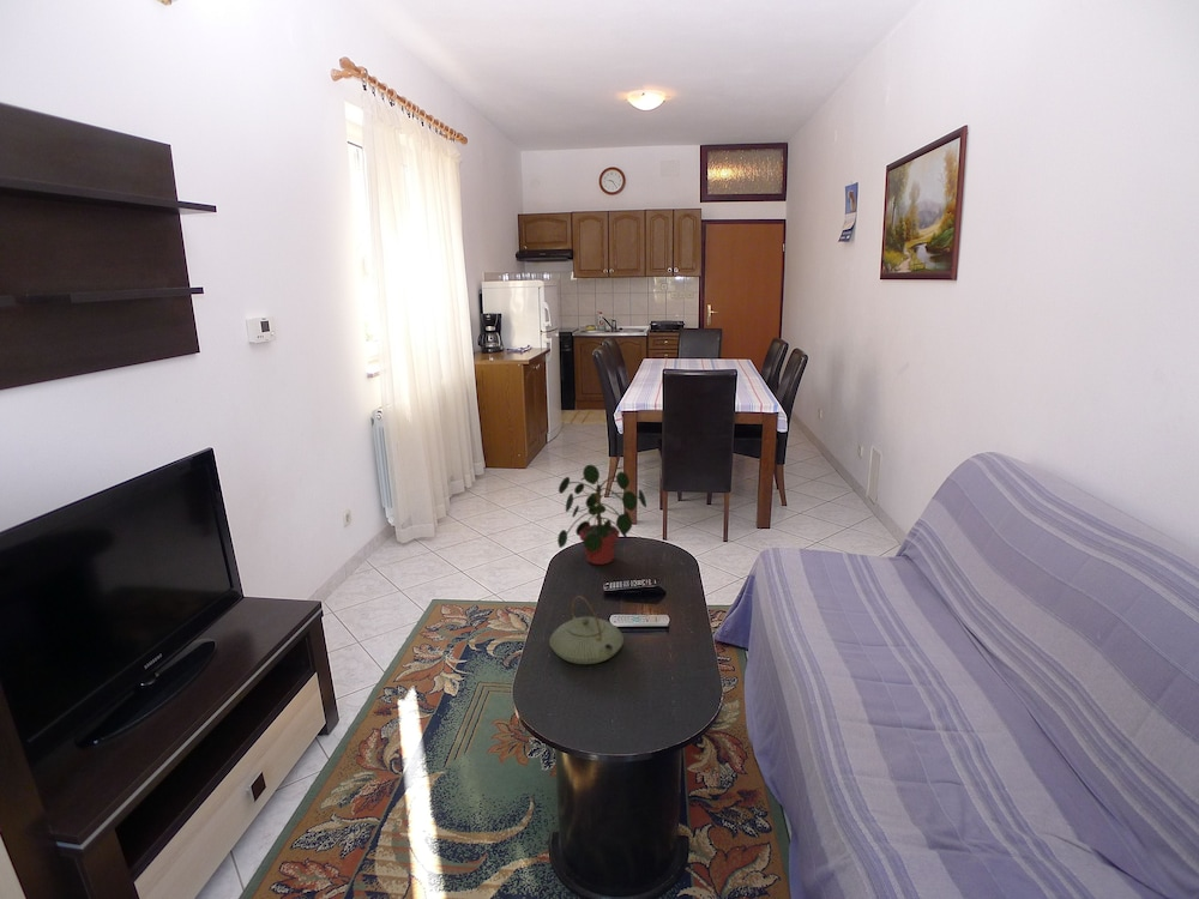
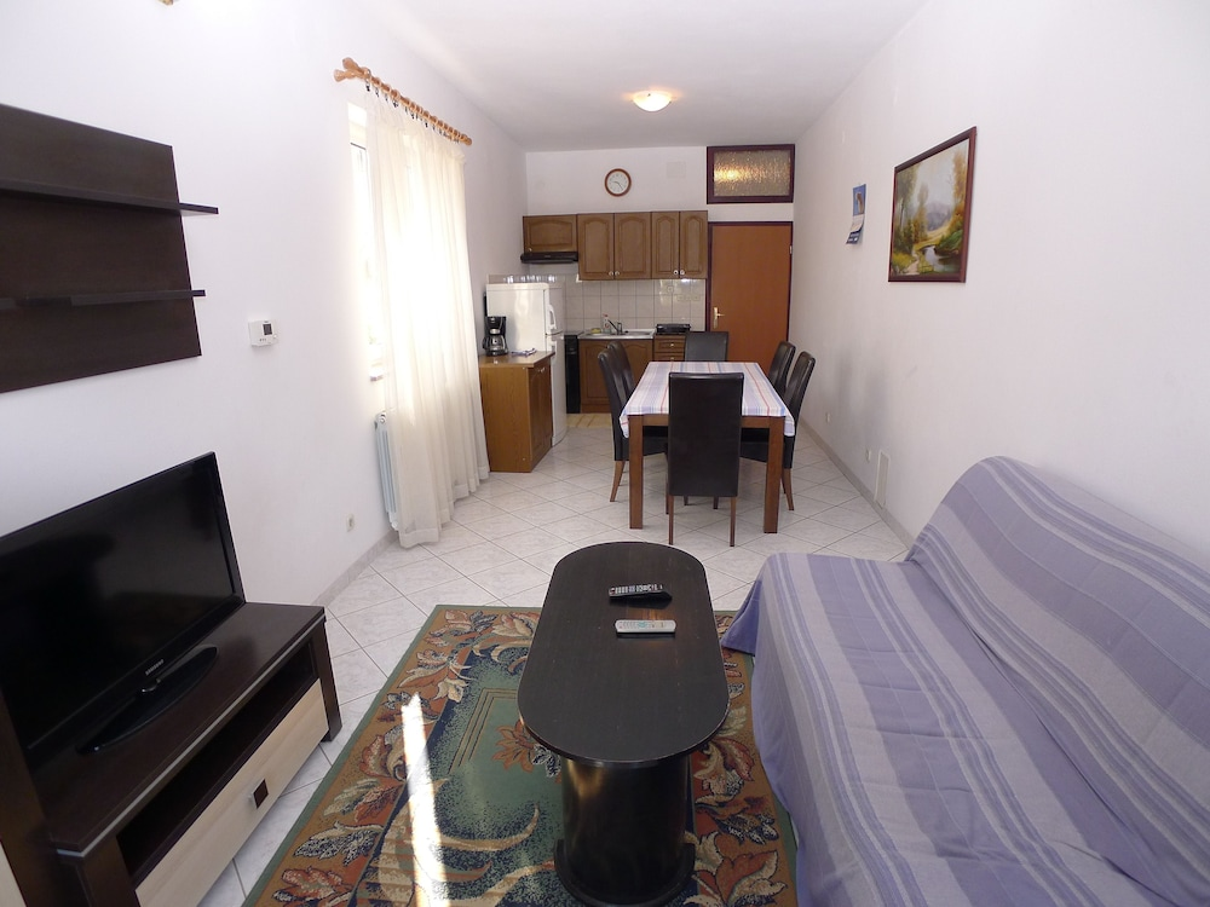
- potted plant [556,464,647,566]
- teapot [548,595,625,665]
